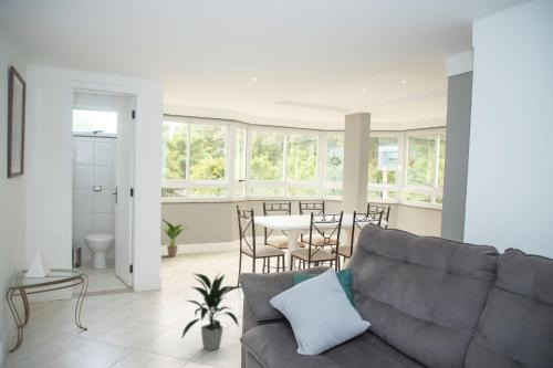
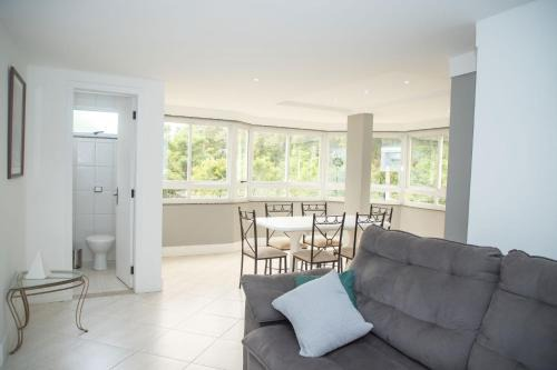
- indoor plant [180,272,242,351]
- potted plant [160,218,189,257]
